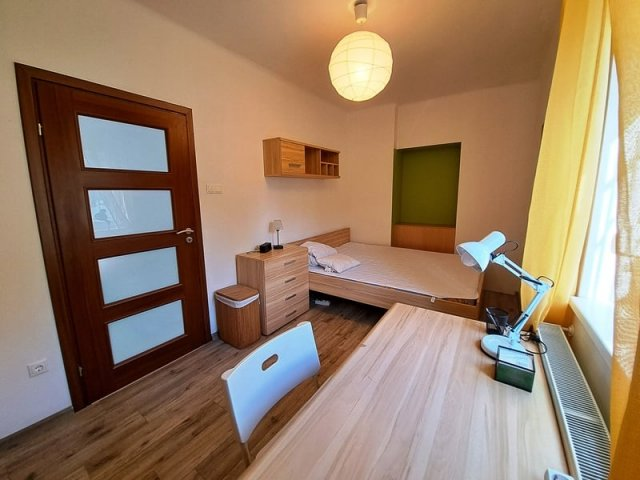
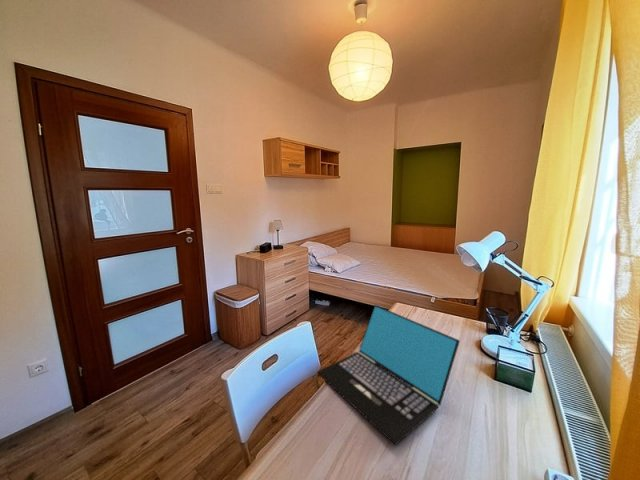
+ laptop [316,304,461,446]
